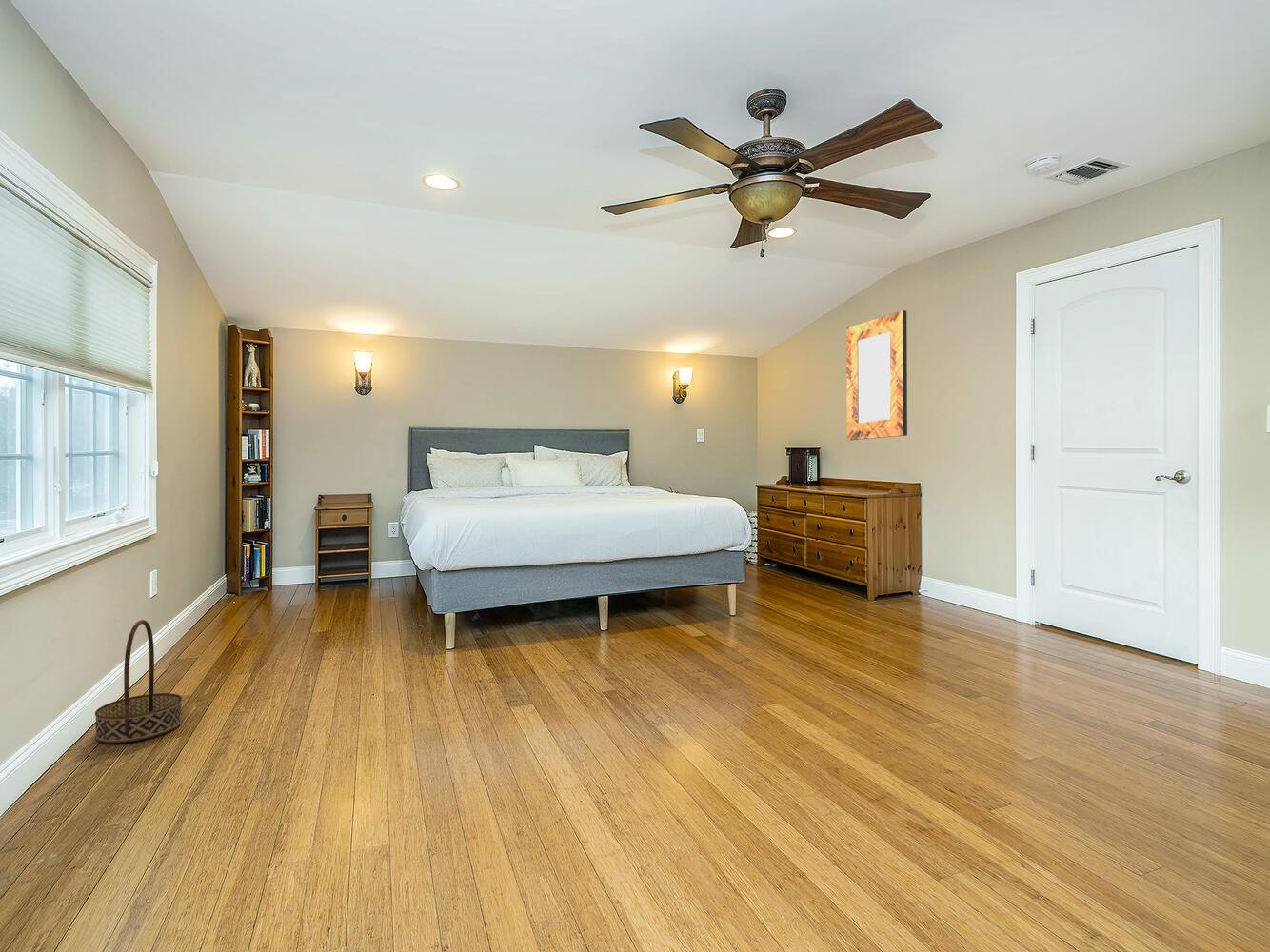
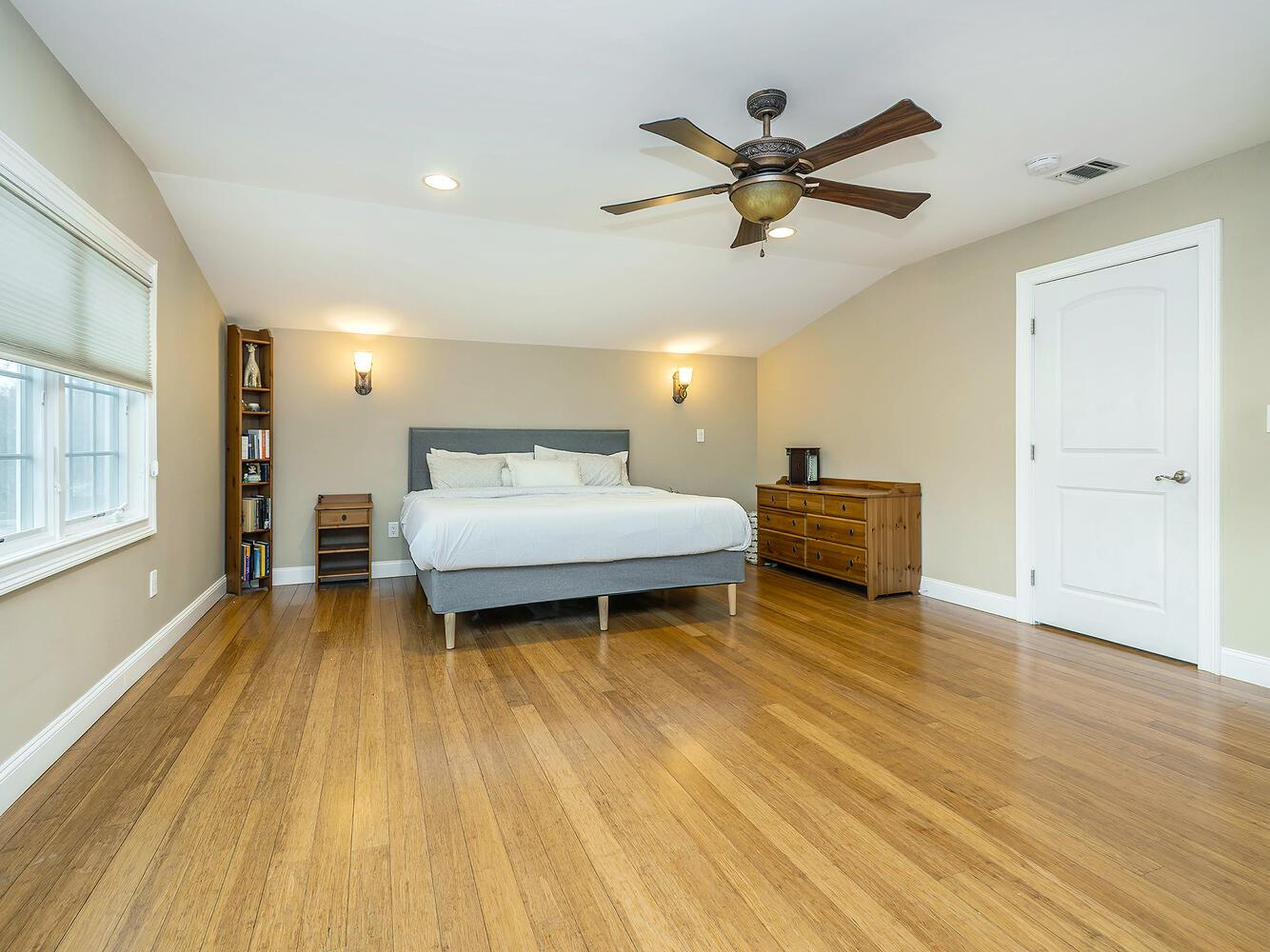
- basket [94,619,183,744]
- home mirror [845,309,908,441]
